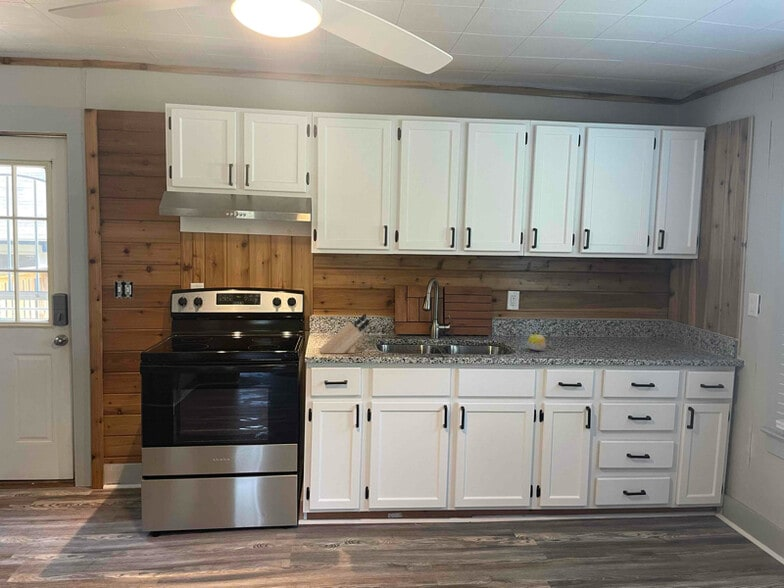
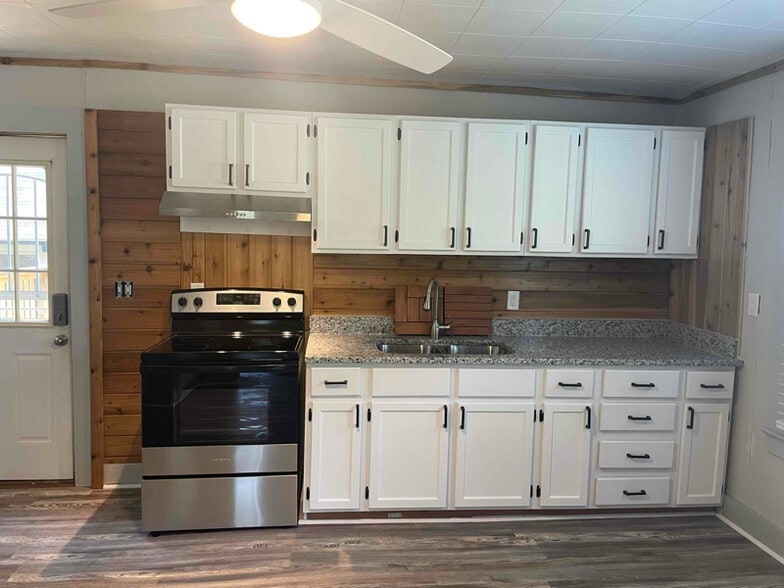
- fruit [526,333,547,352]
- knife block [319,313,371,354]
